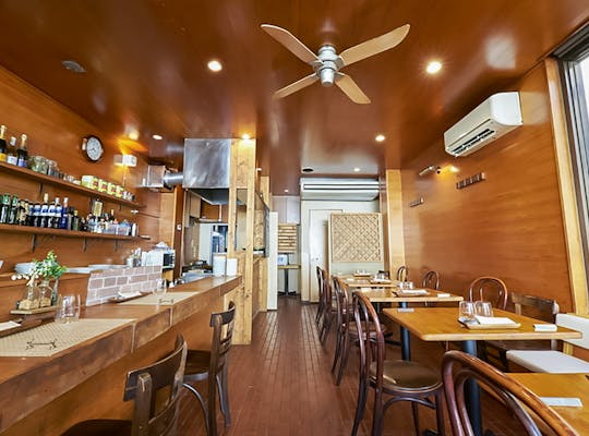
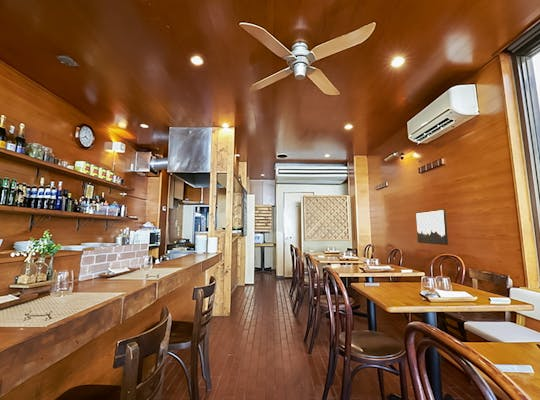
+ wall art [415,208,449,246]
